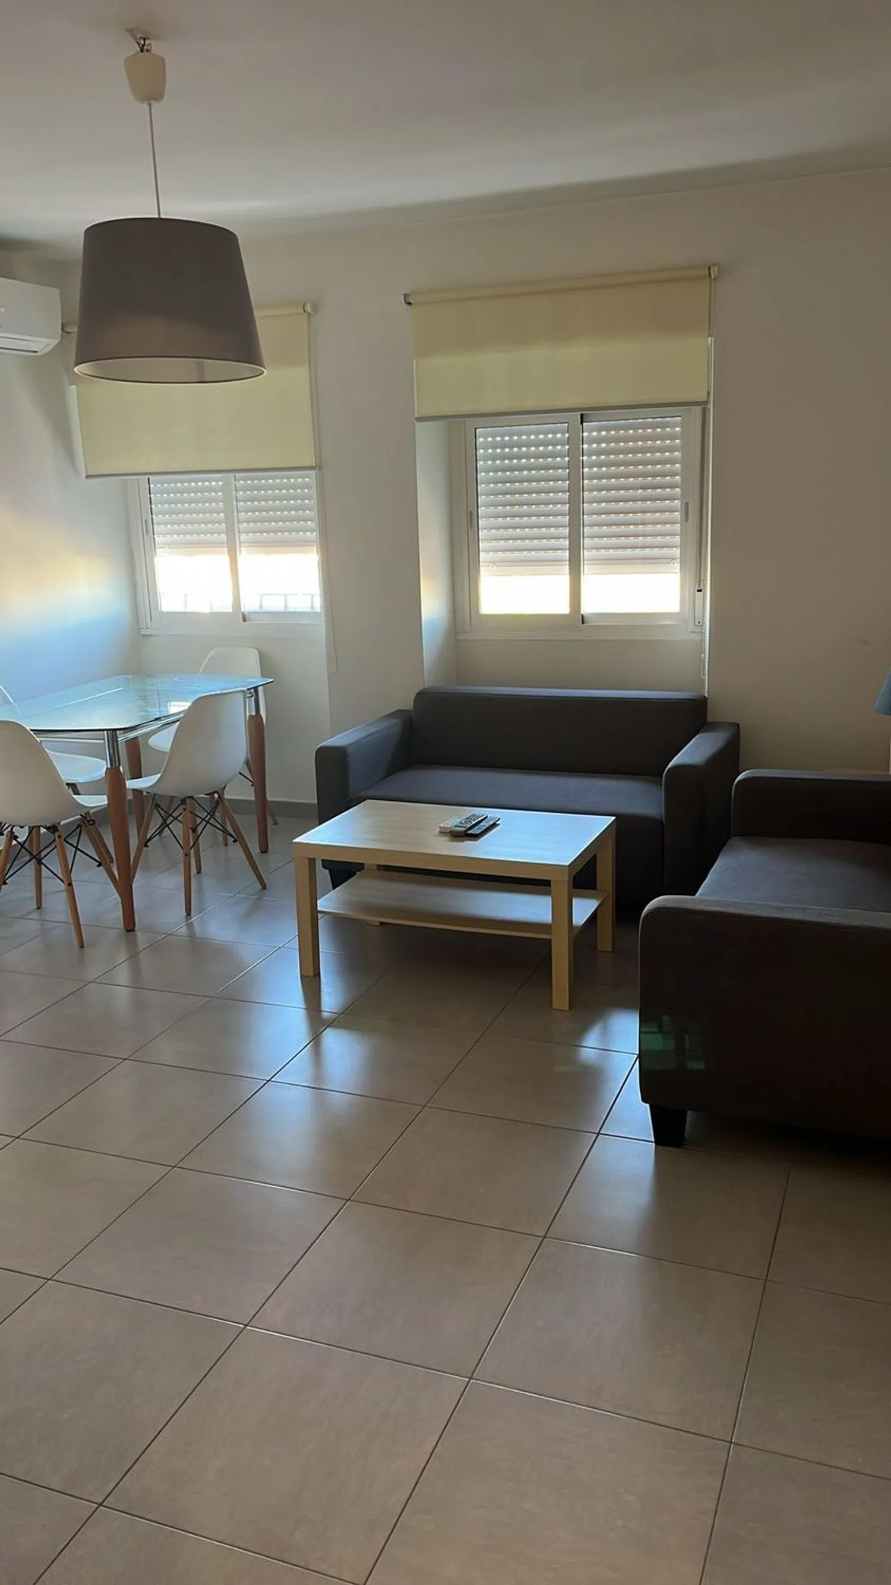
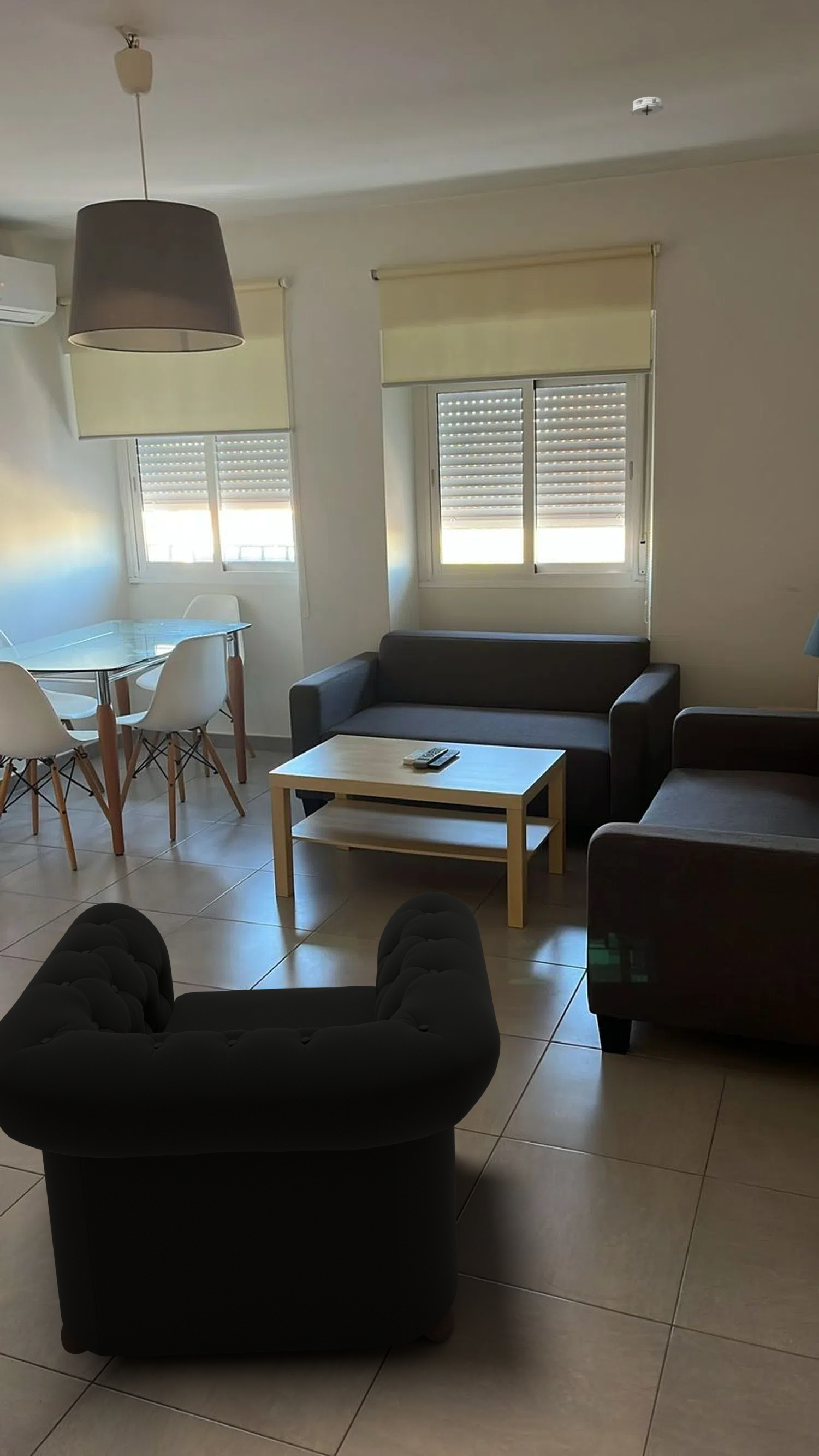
+ smoke detector [628,96,665,118]
+ armchair [0,891,501,1357]
